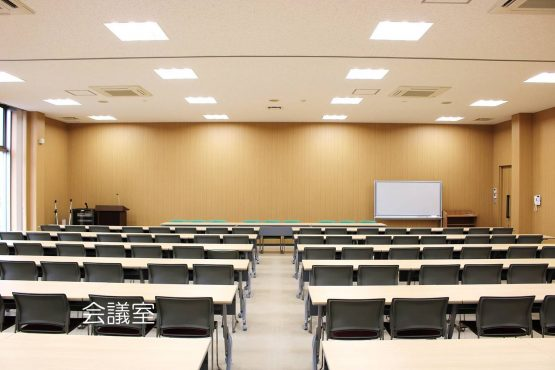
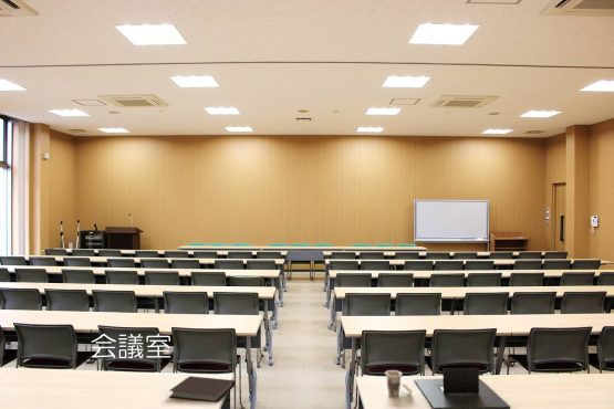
+ laptop [413,367,511,409]
+ cup [384,369,414,398]
+ notebook [168,375,236,403]
